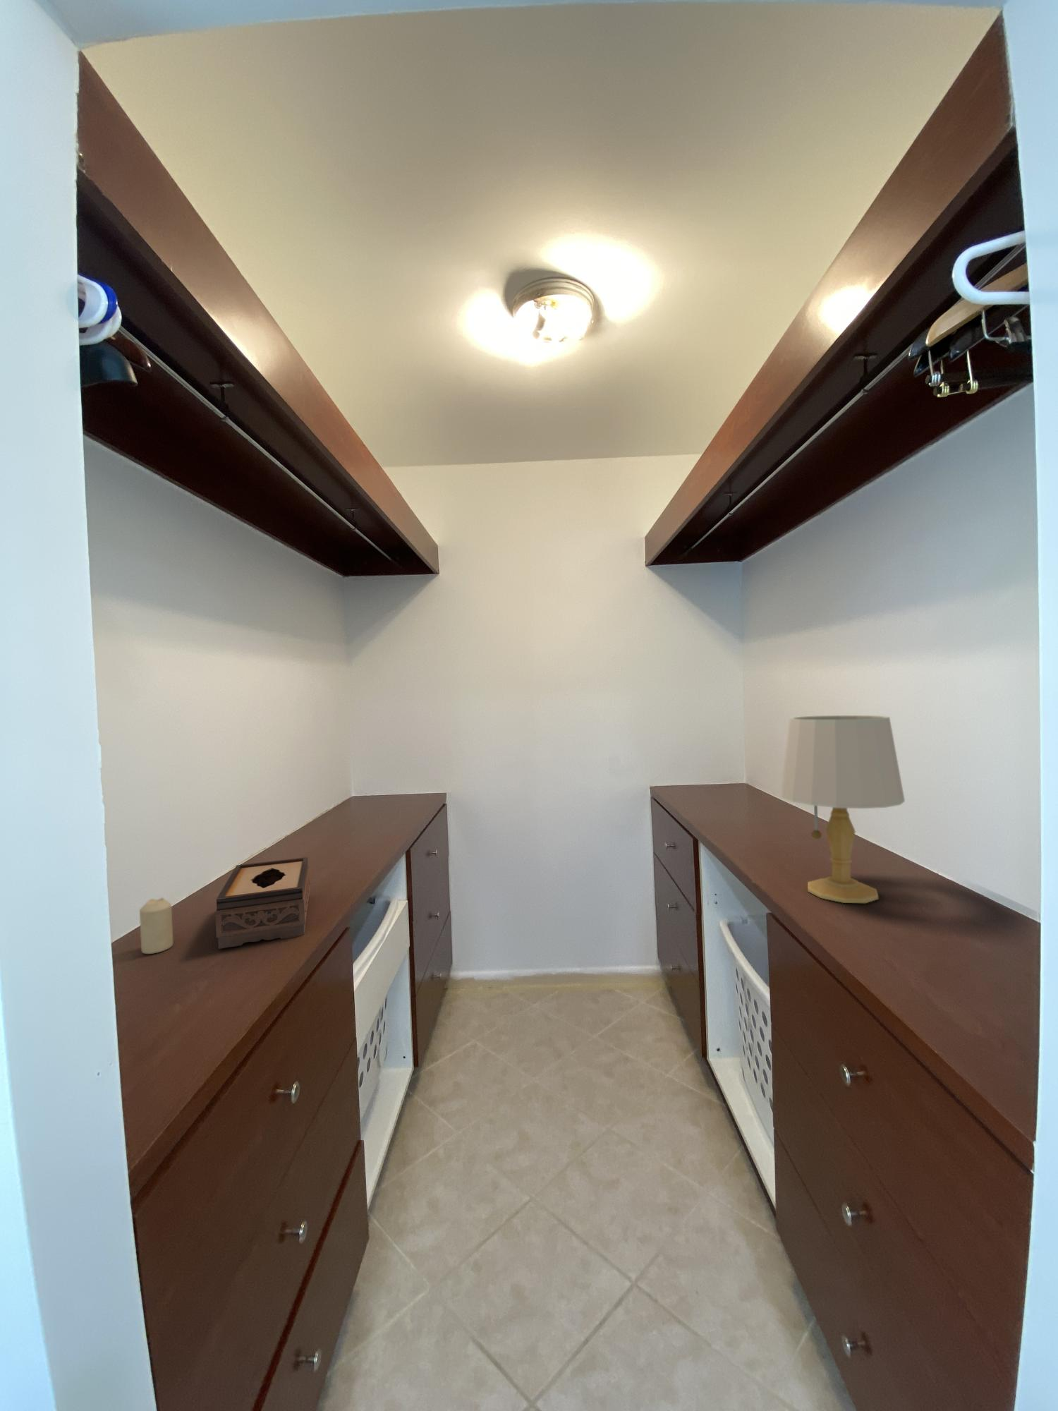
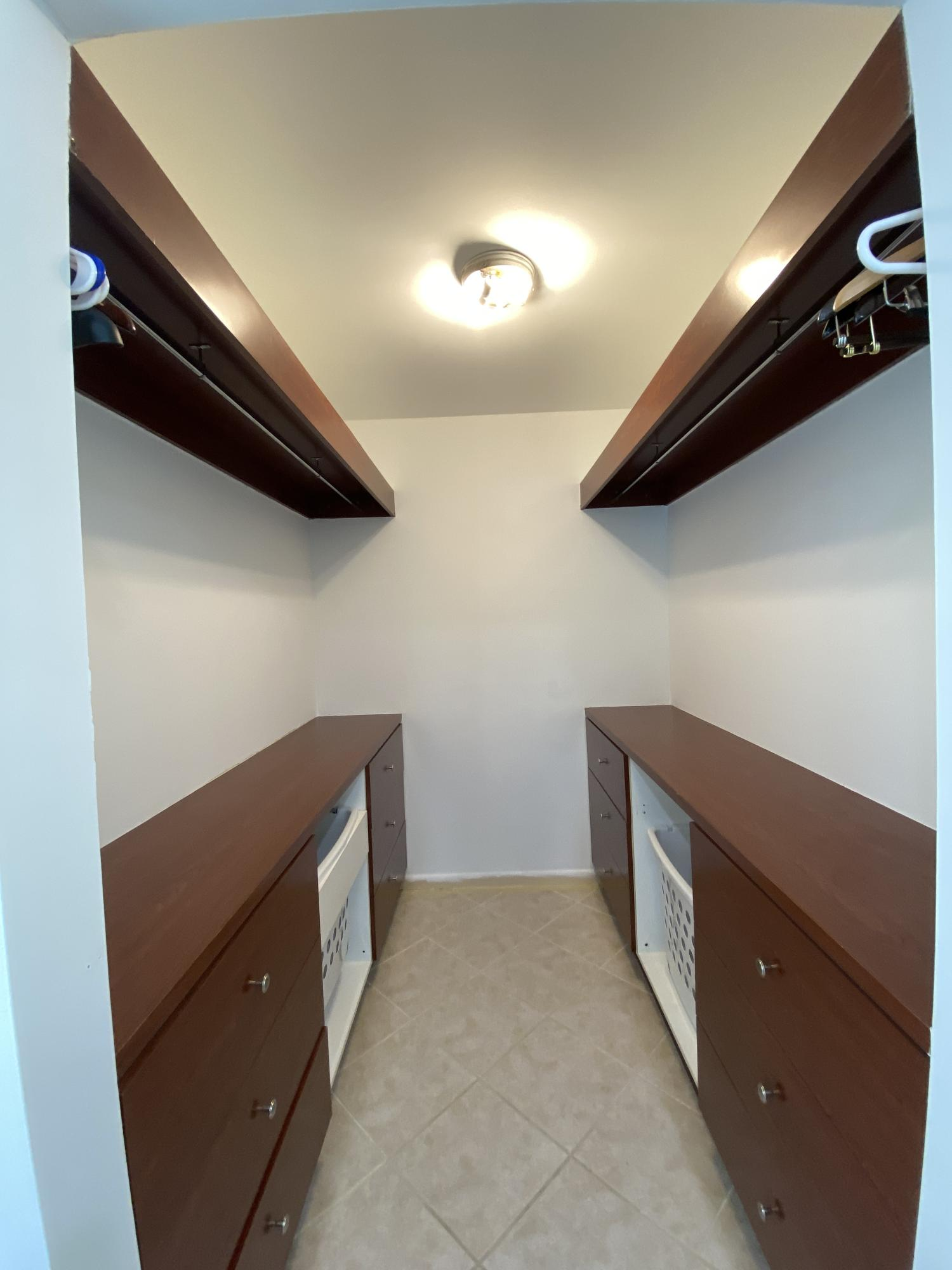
- table lamp [779,714,906,903]
- candle [139,898,173,954]
- tissue box [214,857,310,950]
